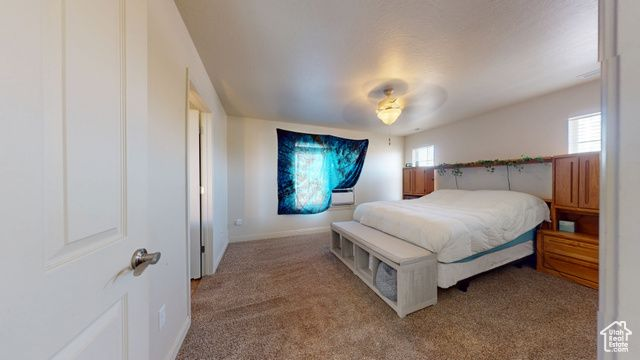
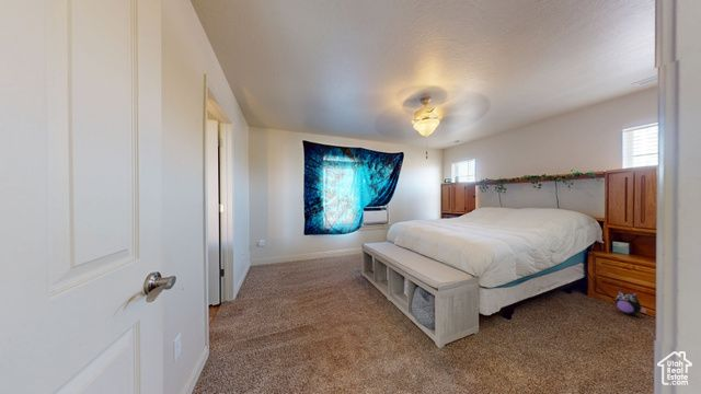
+ plush toy [613,289,647,315]
